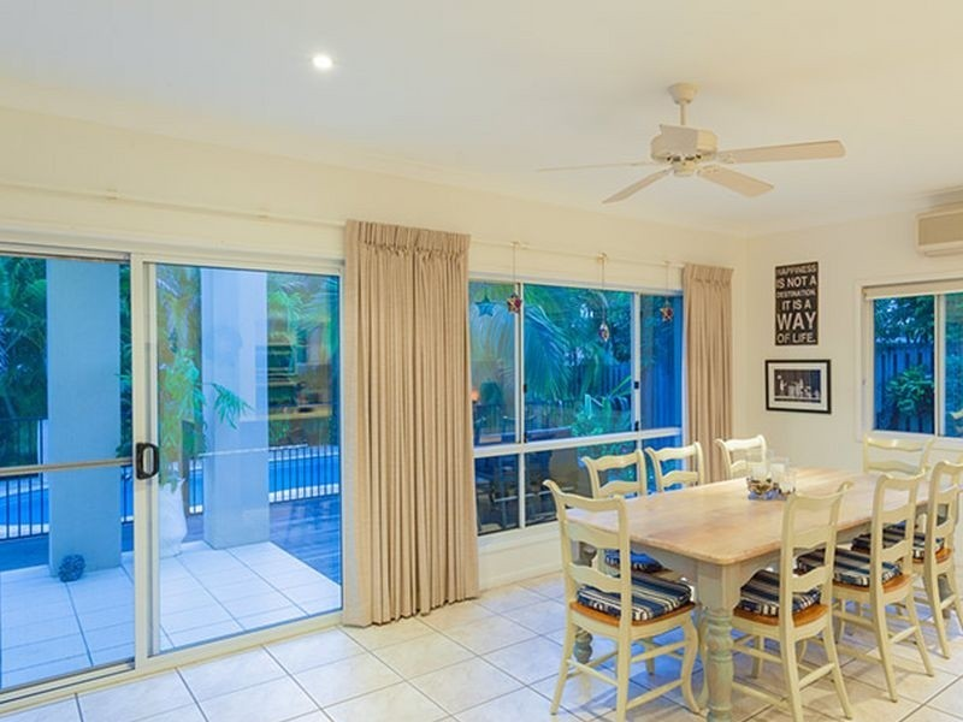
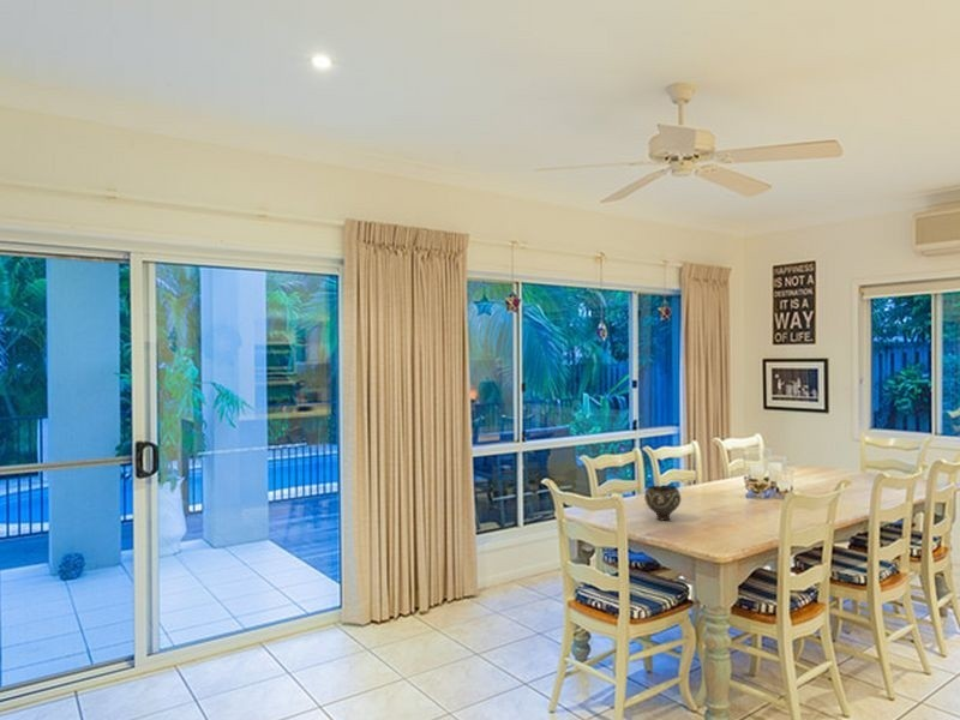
+ bowl [643,485,682,522]
